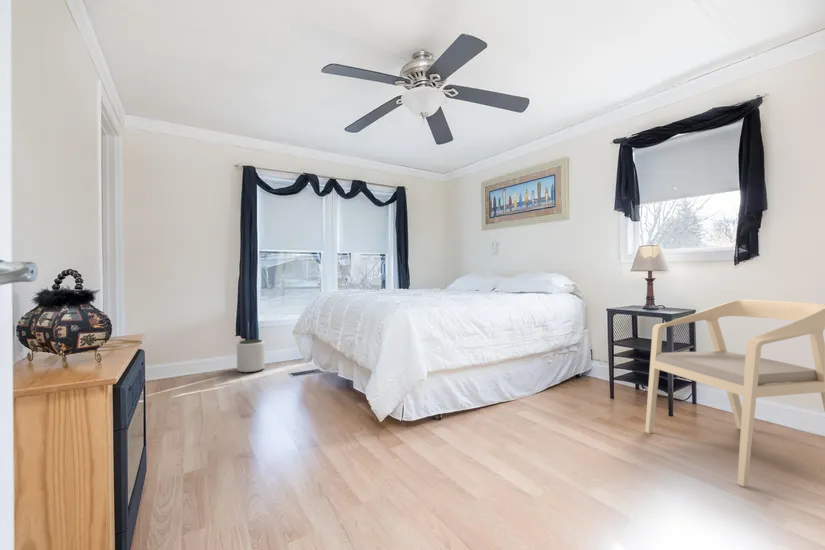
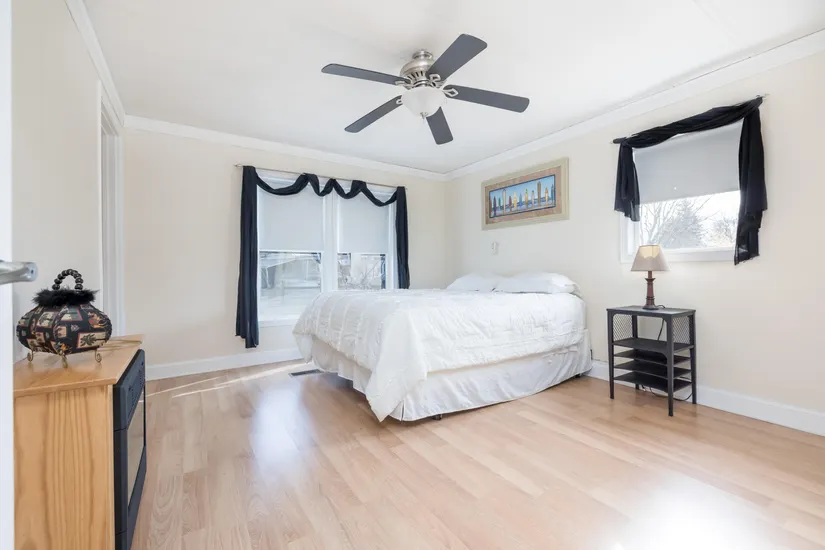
- plant pot [236,339,266,374]
- armchair [644,299,825,487]
